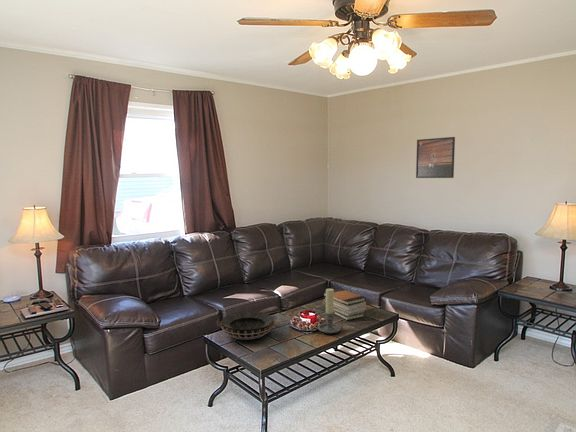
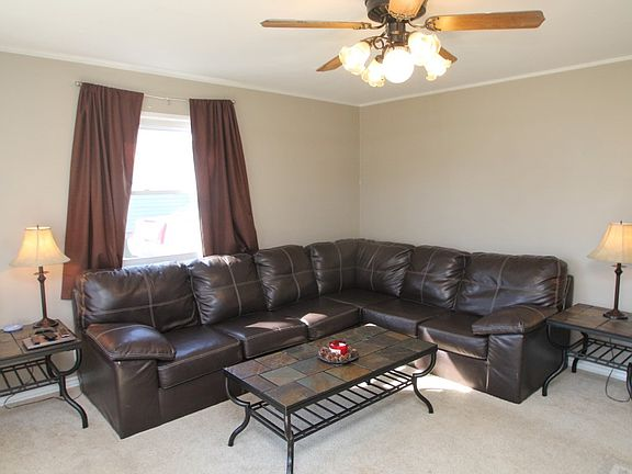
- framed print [415,136,456,179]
- decorative bowl [219,310,276,340]
- book stack [322,288,367,321]
- candle holder [317,288,344,334]
